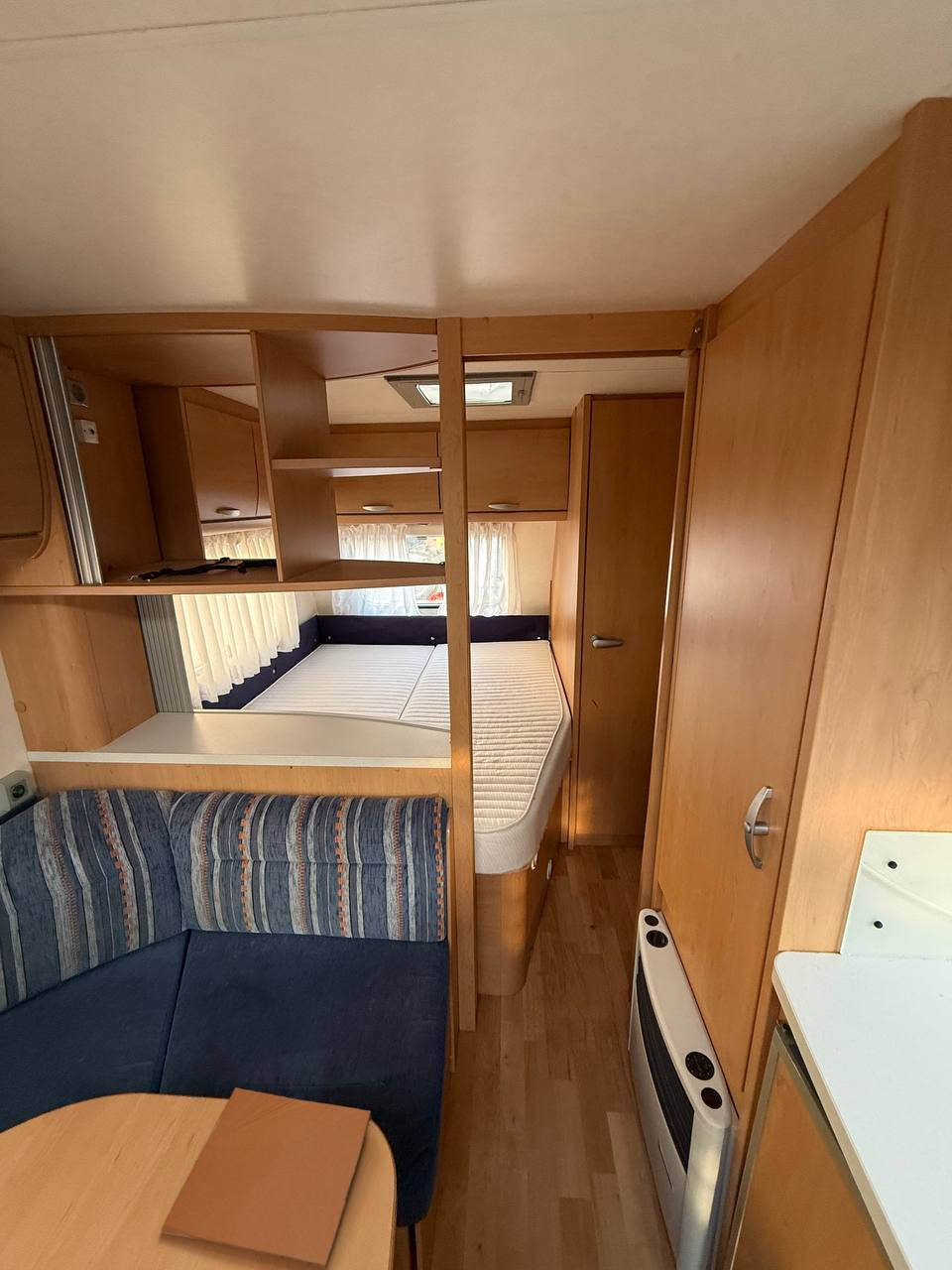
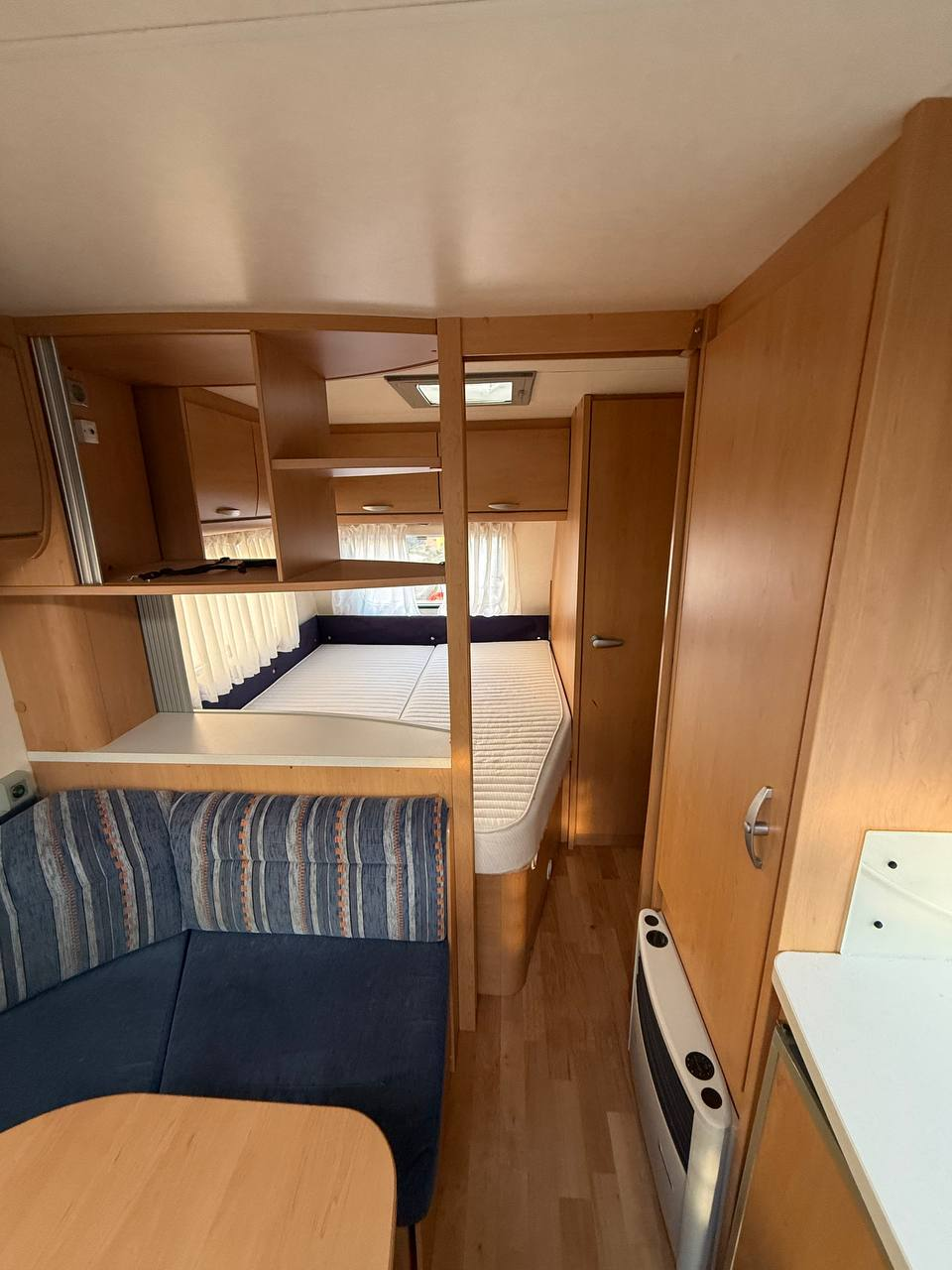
- book [160,1086,372,1269]
